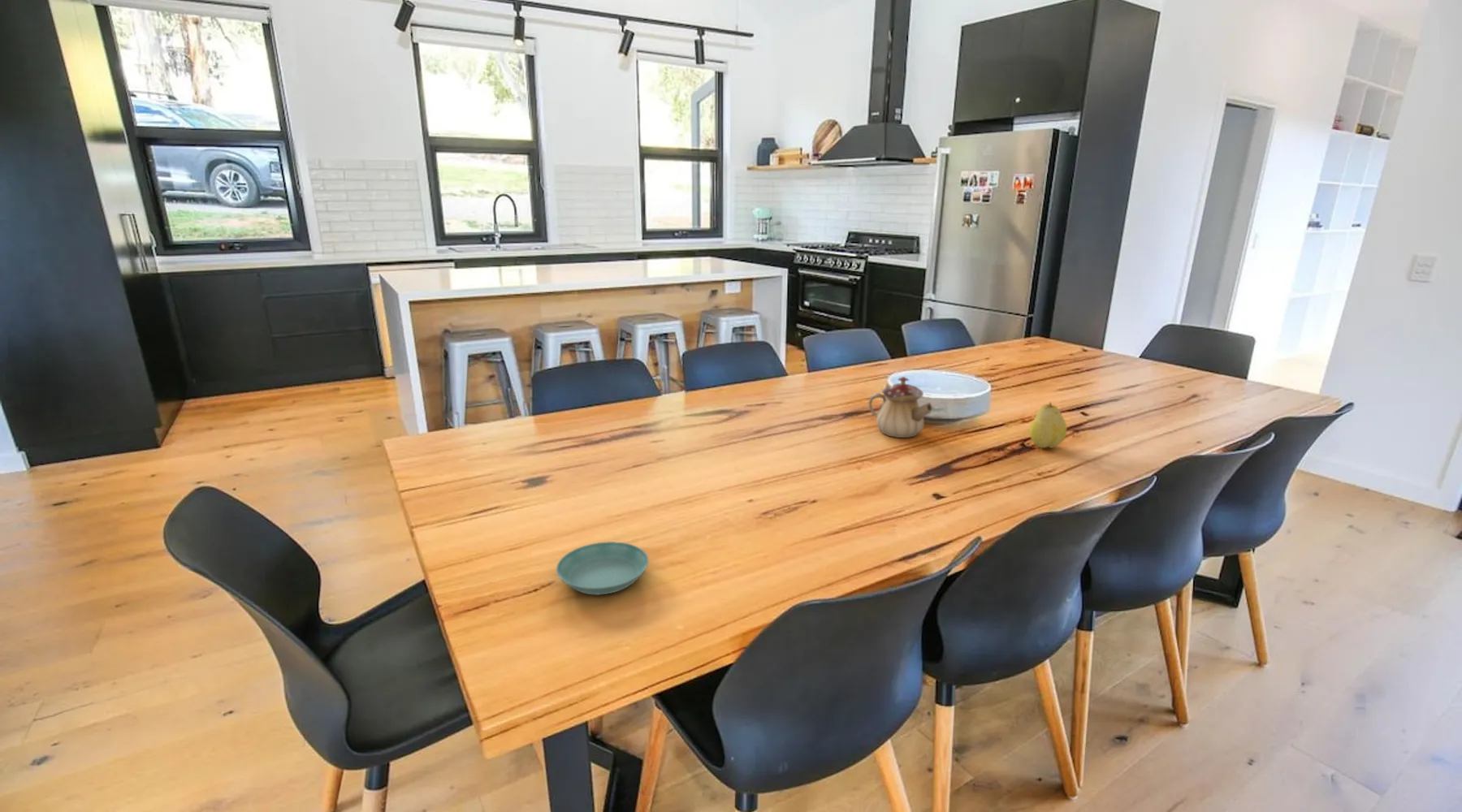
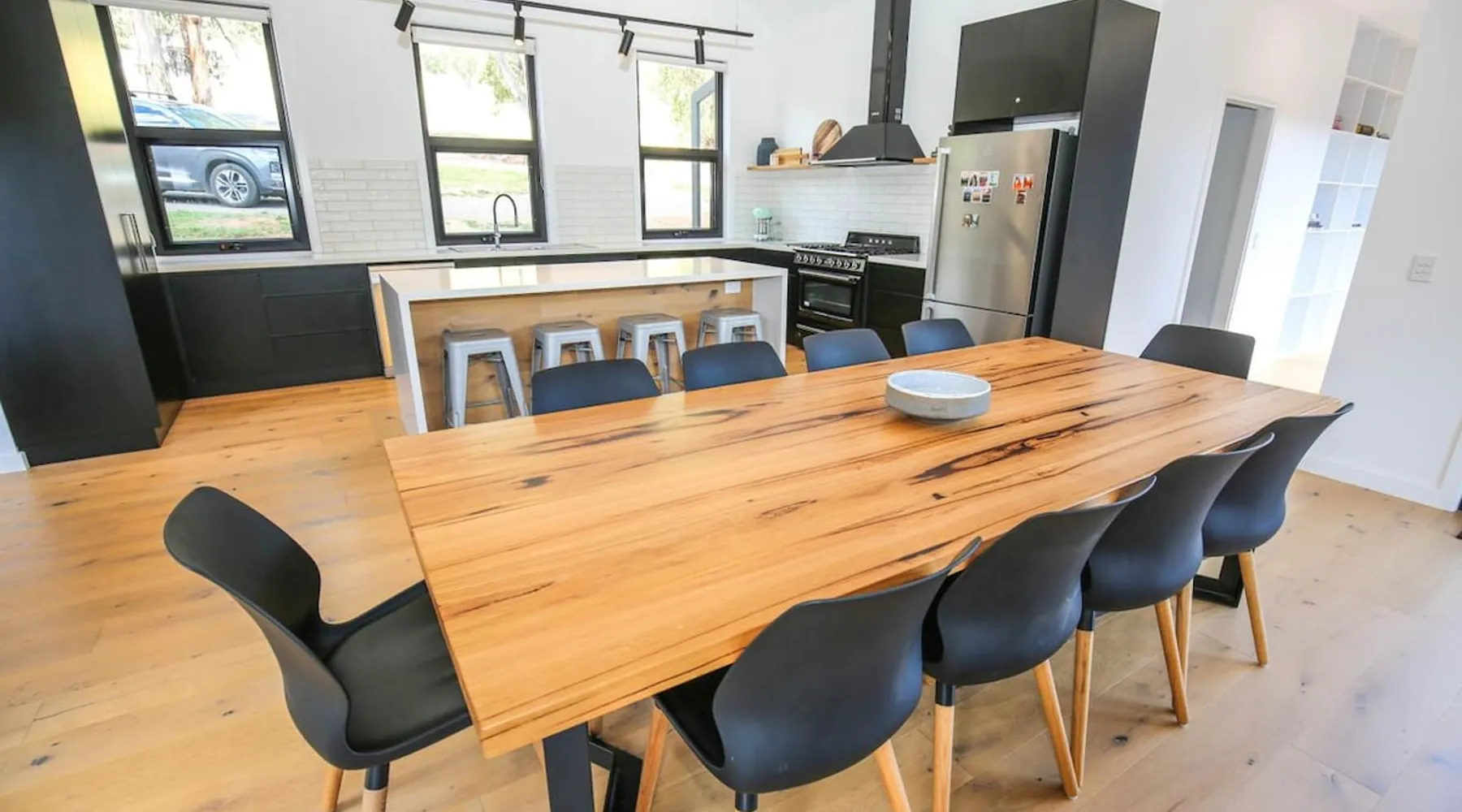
- fruit [1027,401,1067,449]
- saucer [556,541,650,595]
- teapot [867,376,933,438]
